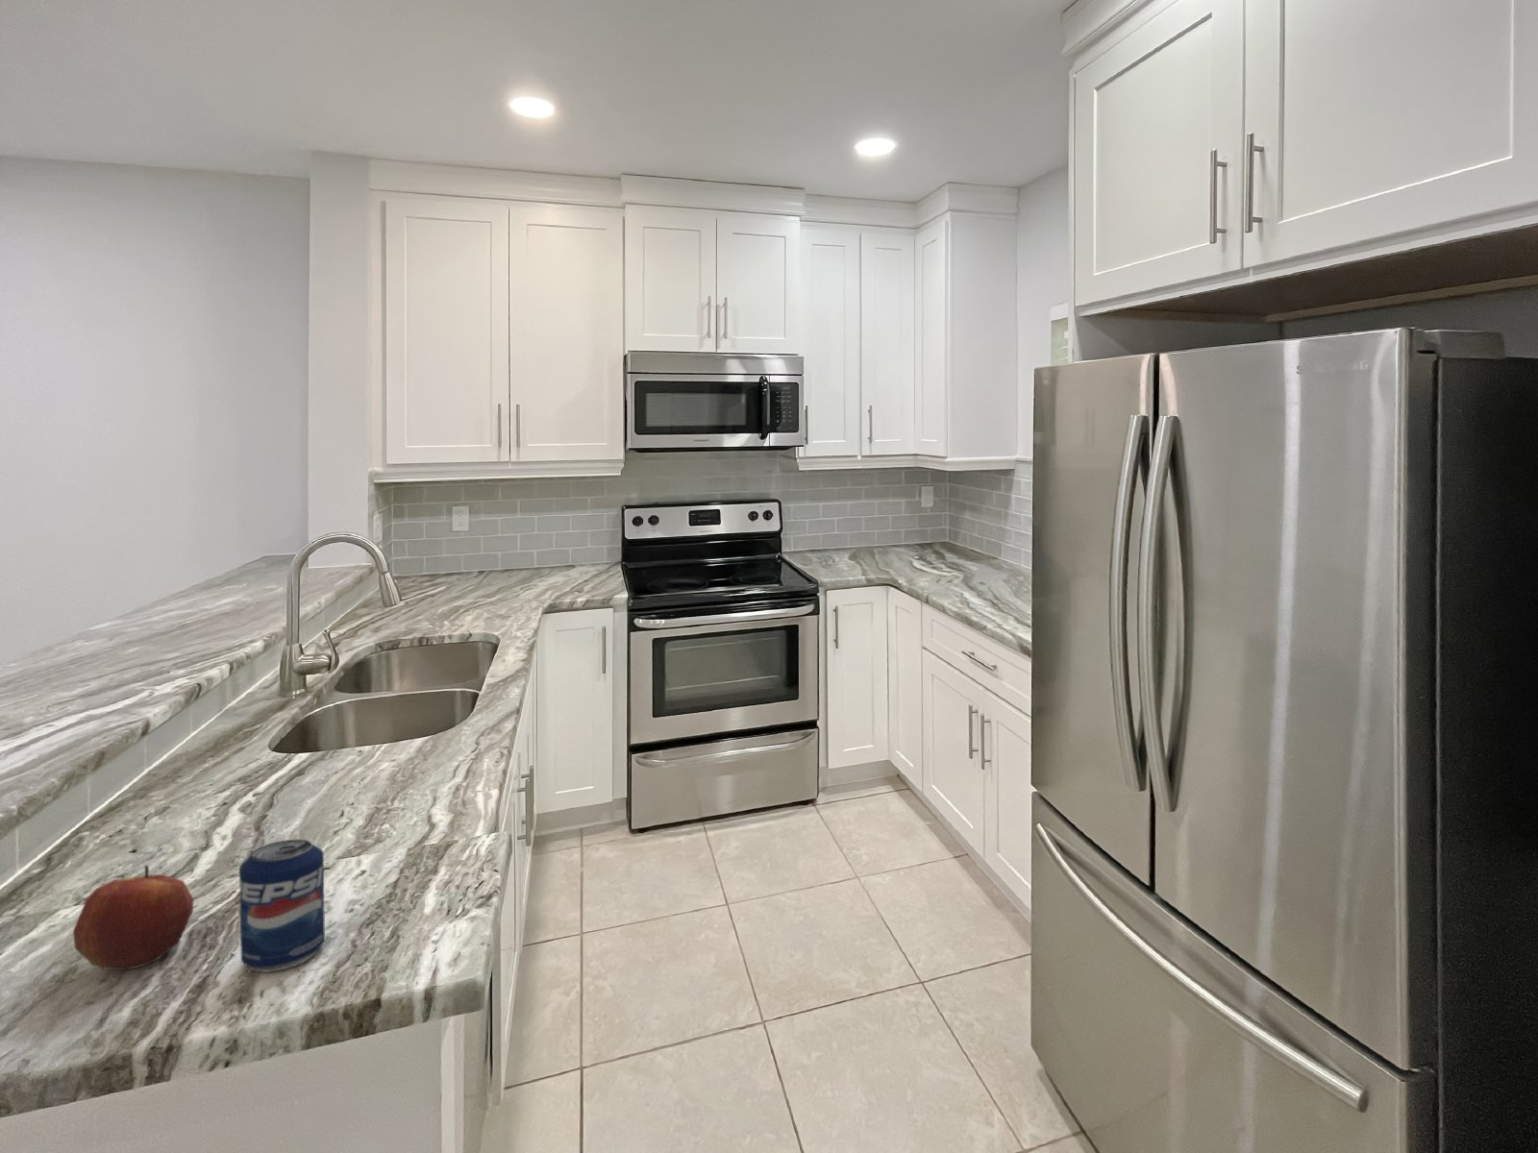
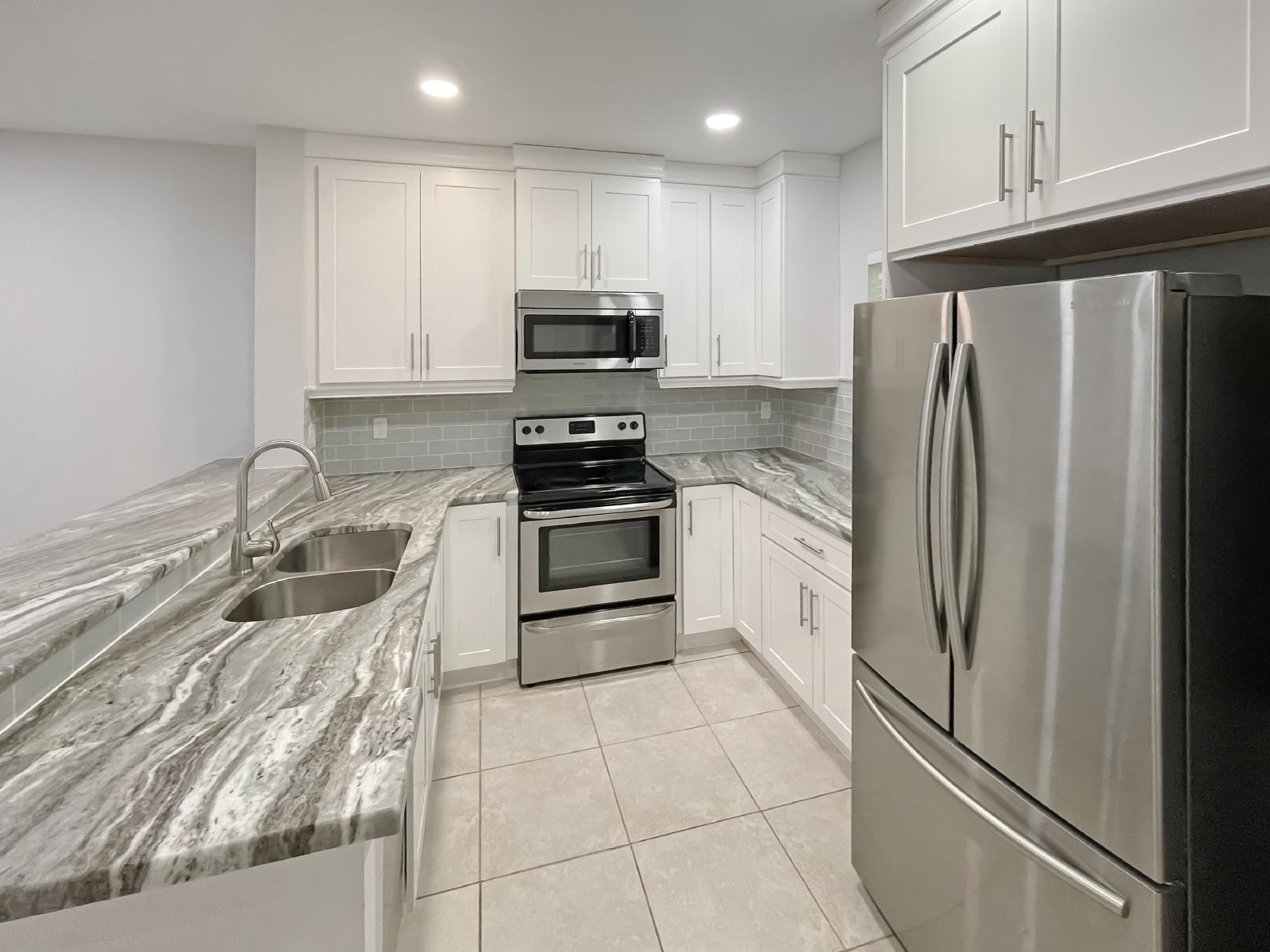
- apple [73,864,194,971]
- beverage can [239,839,326,973]
